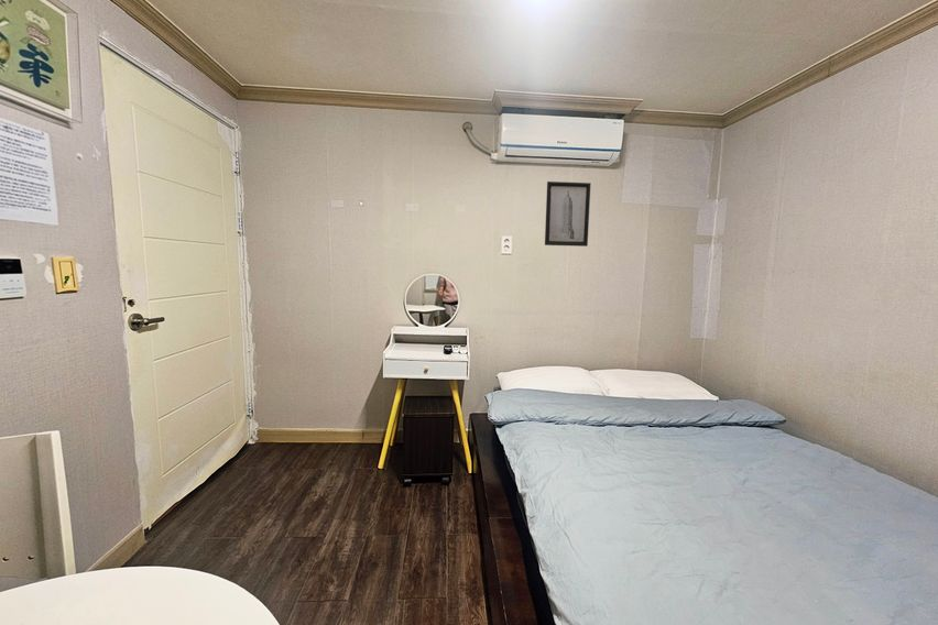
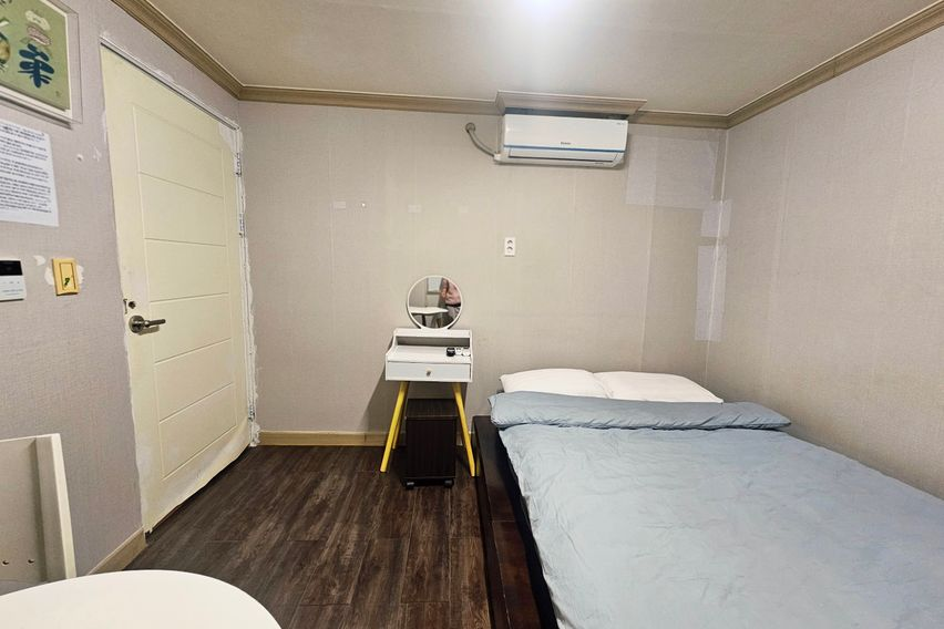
- wall art [544,180,592,248]
